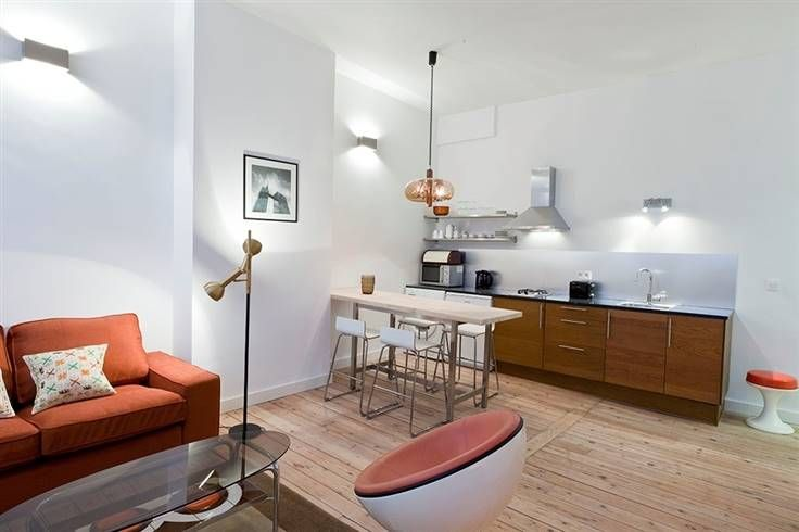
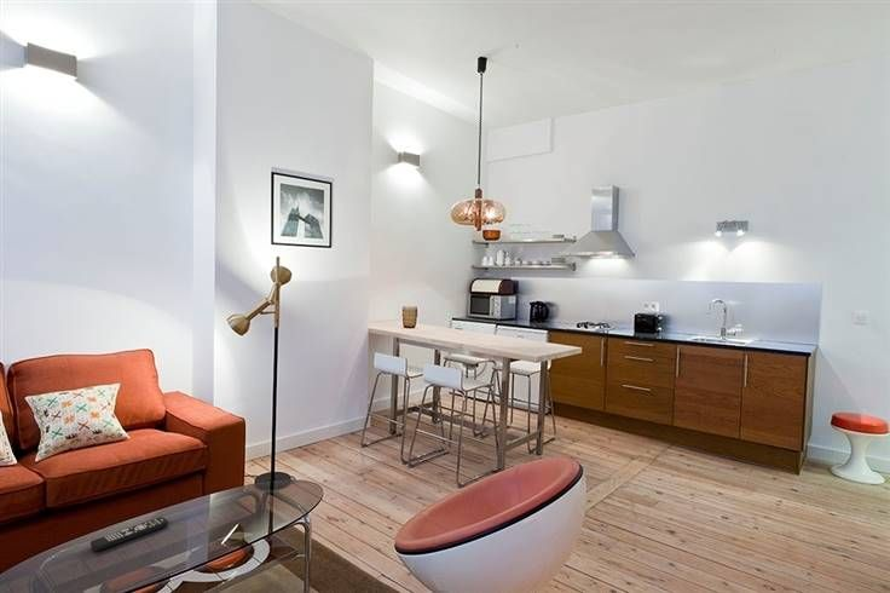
+ remote control [89,516,169,552]
